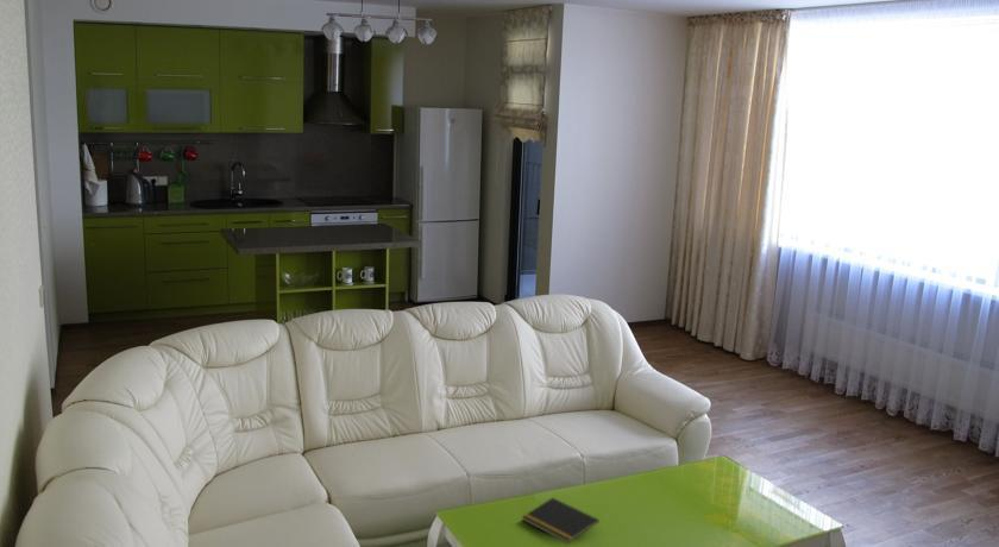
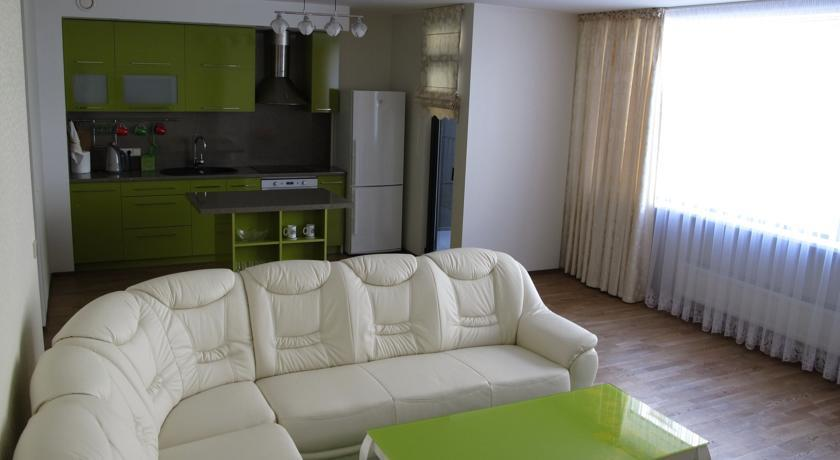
- notepad [521,497,599,545]
